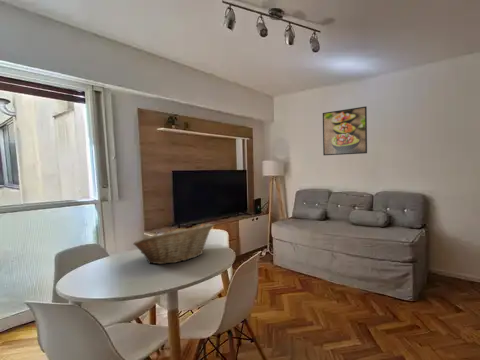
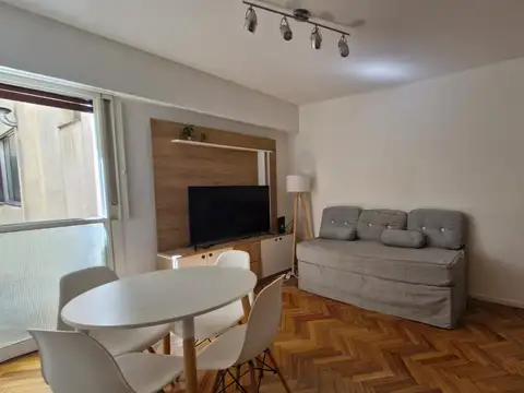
- fruit basket [132,223,214,265]
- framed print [322,106,368,156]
